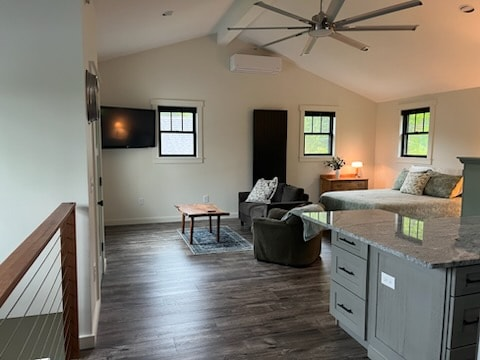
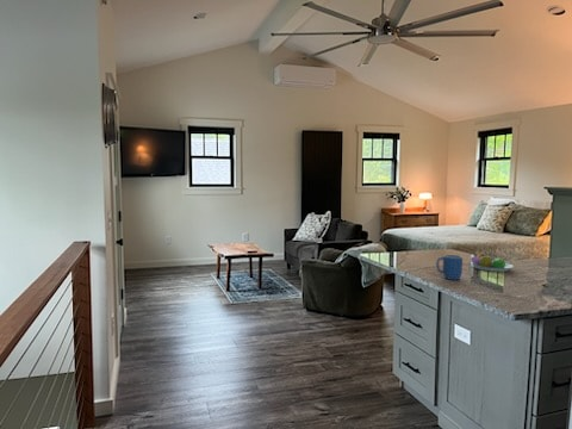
+ fruit bowl [470,251,515,273]
+ mug [435,254,464,281]
